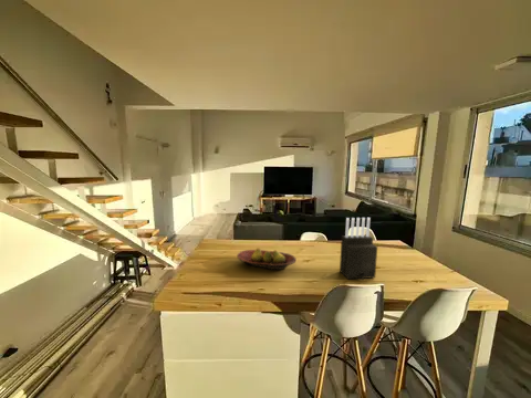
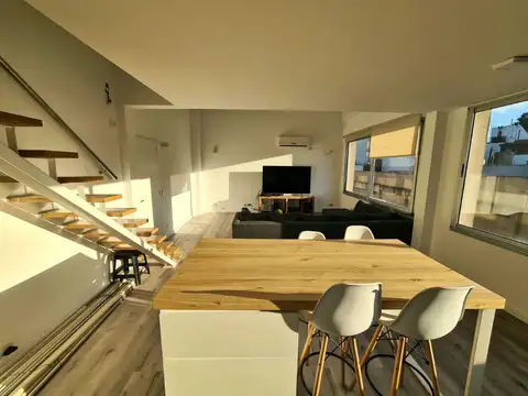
- fruit bowl [236,247,298,271]
- knife block [339,217,378,281]
